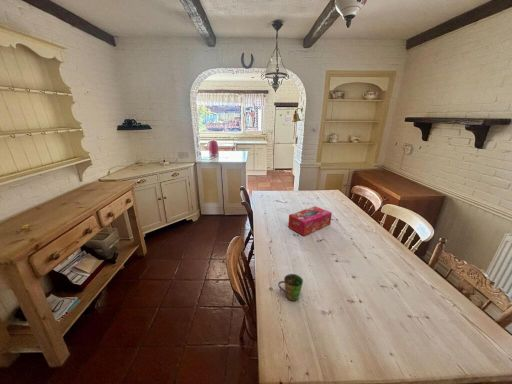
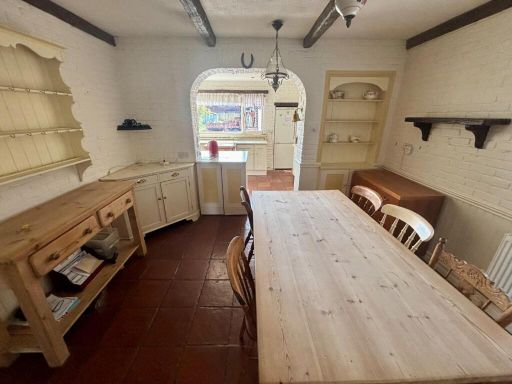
- tissue box [287,205,333,237]
- cup [277,273,304,302]
